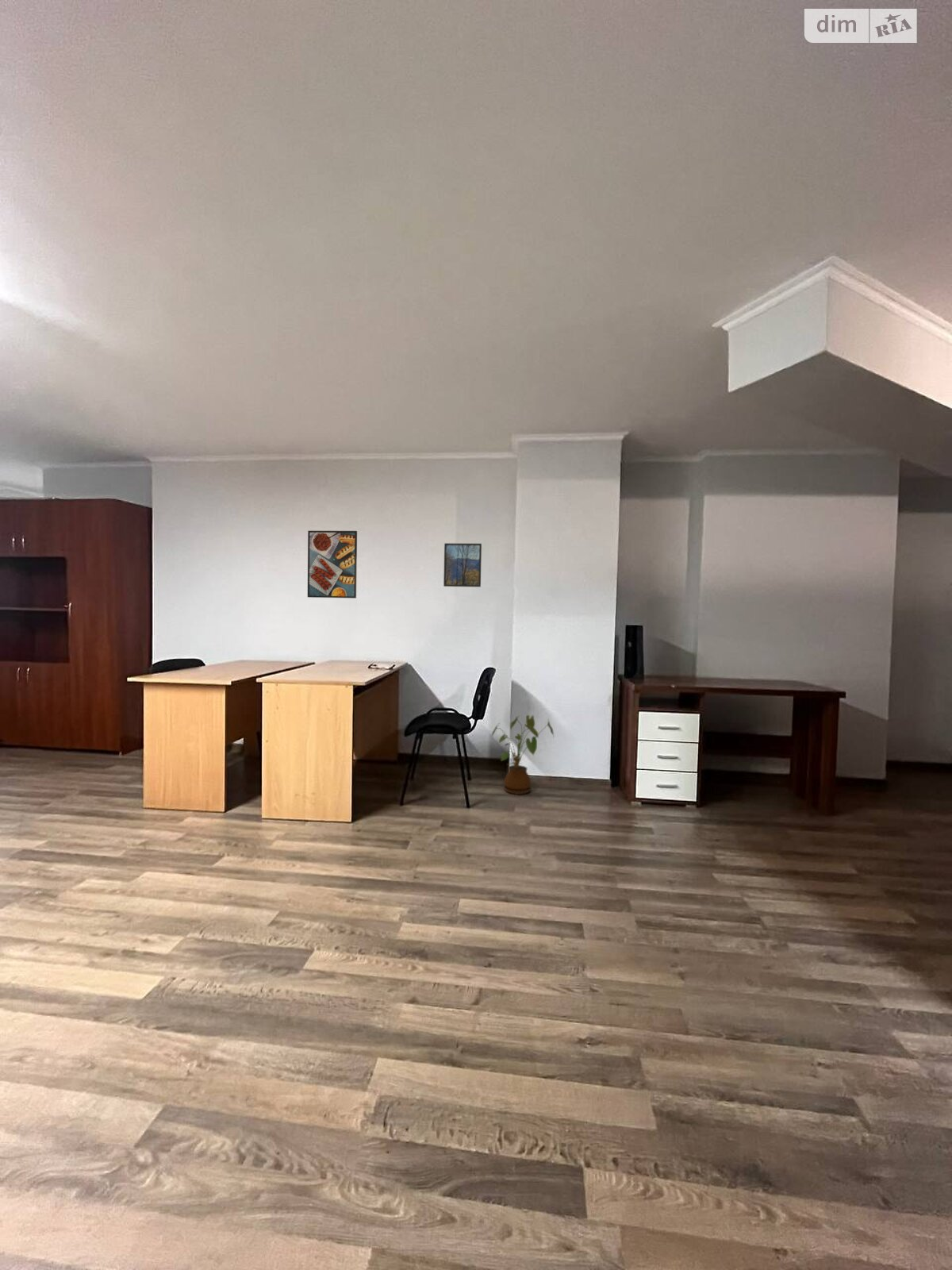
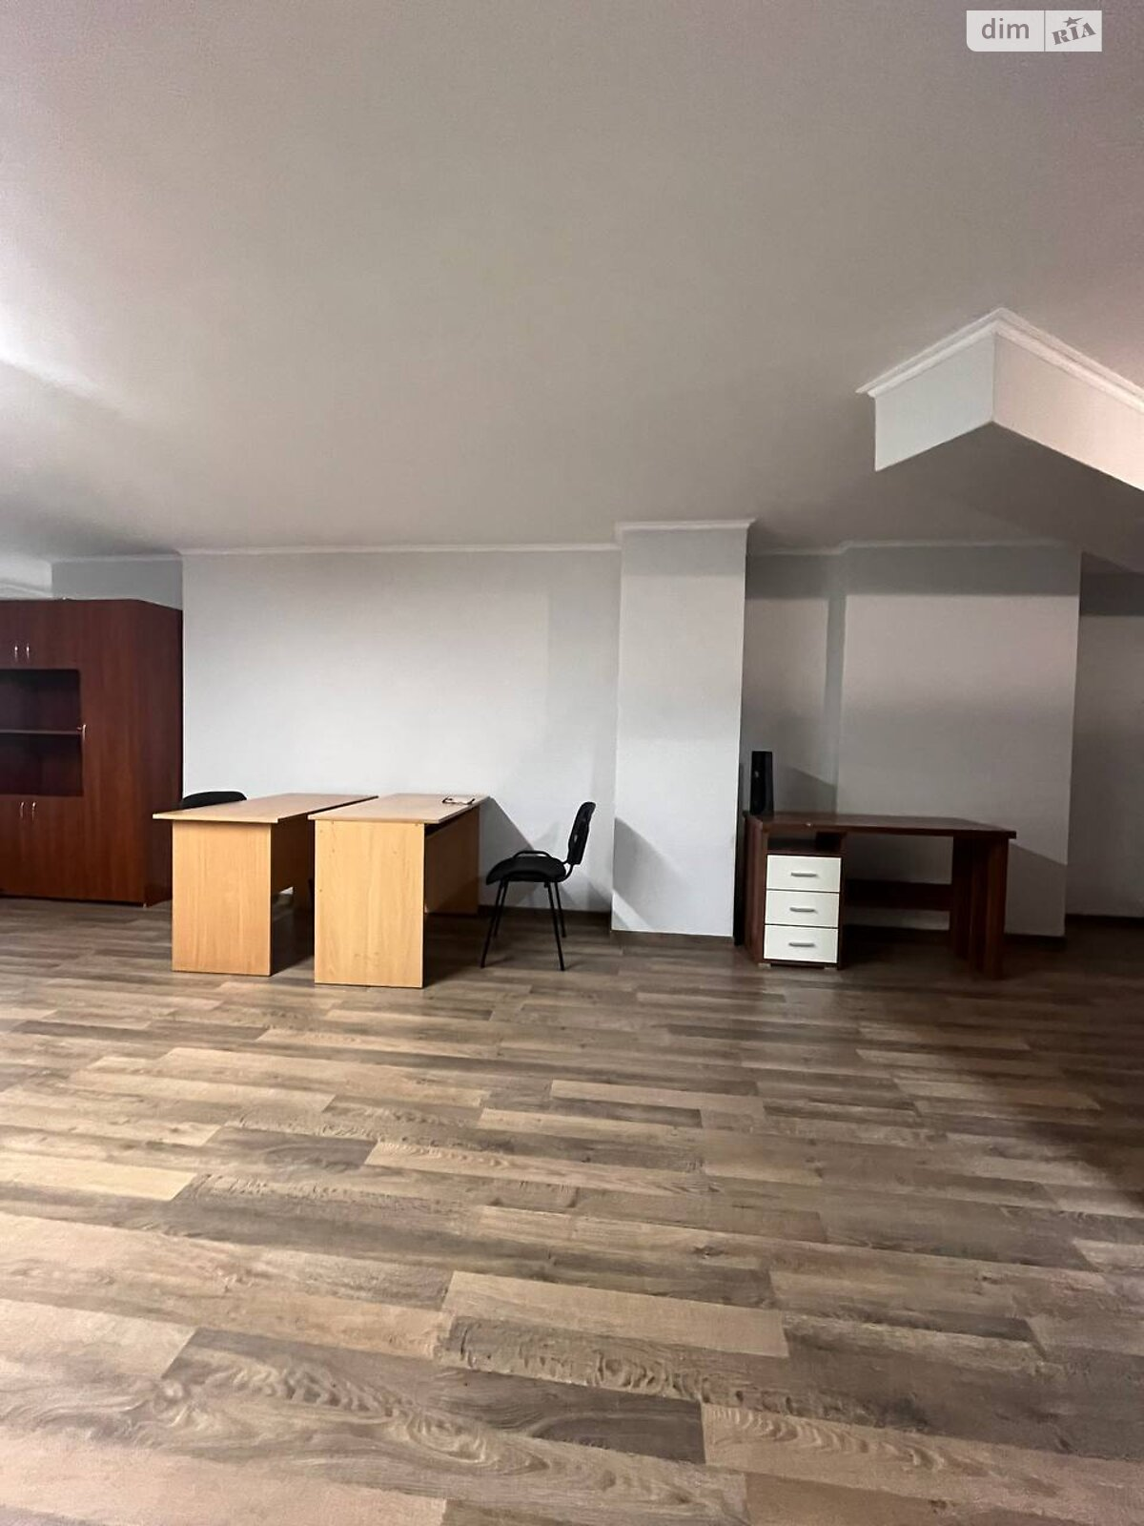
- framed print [307,530,358,599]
- house plant [491,714,555,795]
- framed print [443,542,482,587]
